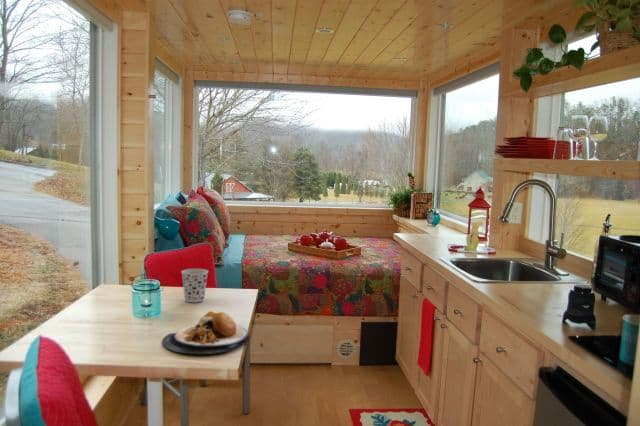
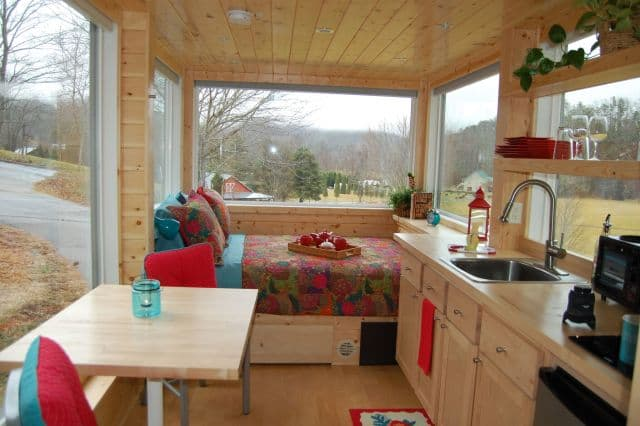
- cup [180,268,209,304]
- plate [161,310,250,355]
